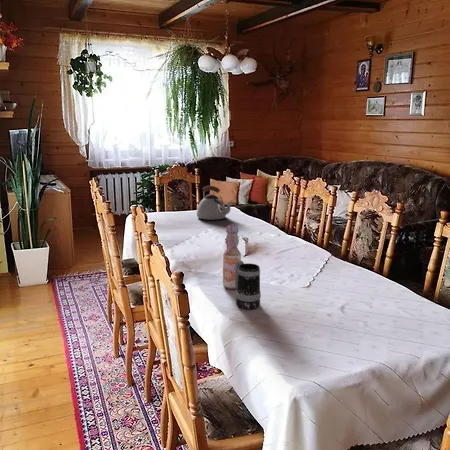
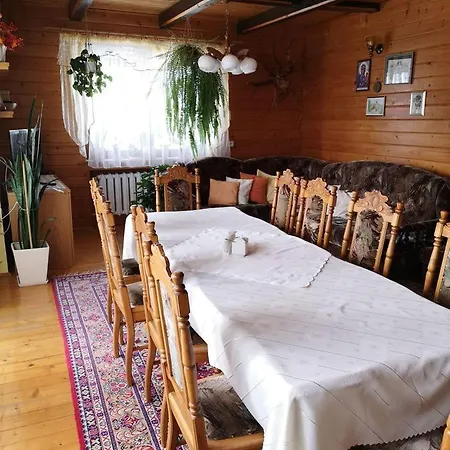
- bottle [222,224,242,290]
- mug [235,260,262,310]
- kettle [196,185,234,221]
